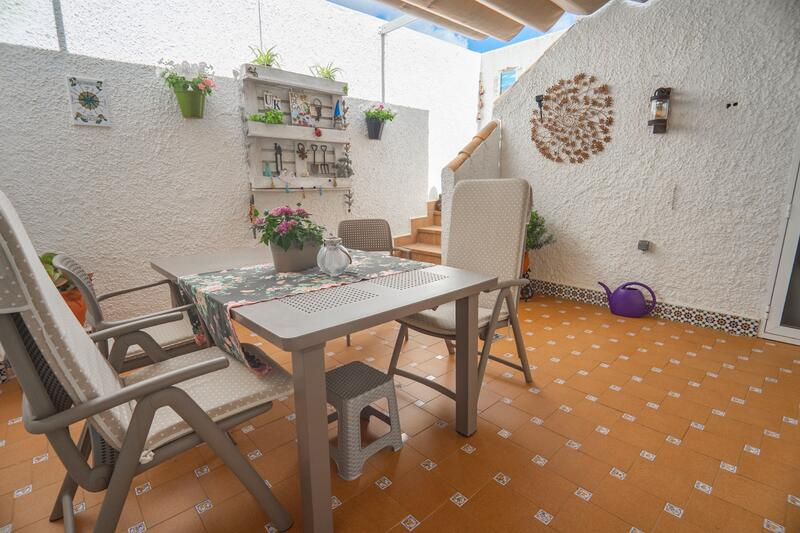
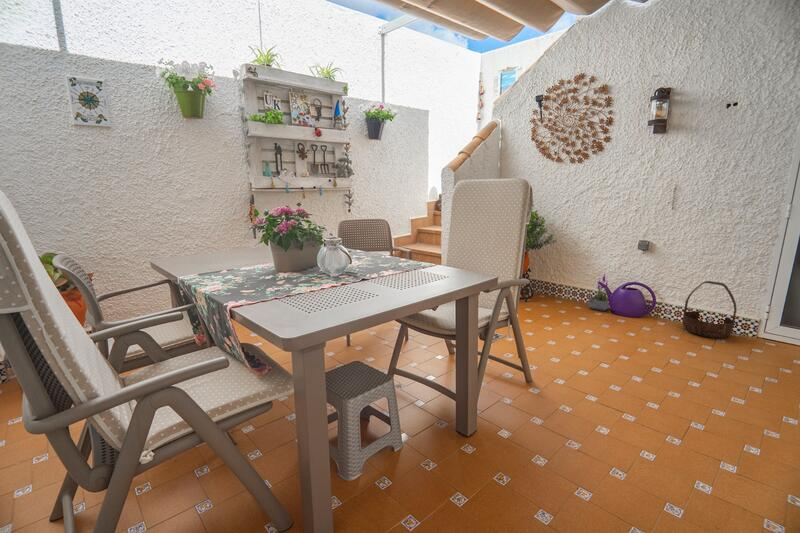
+ potted plant [587,272,610,312]
+ basket [681,280,738,339]
